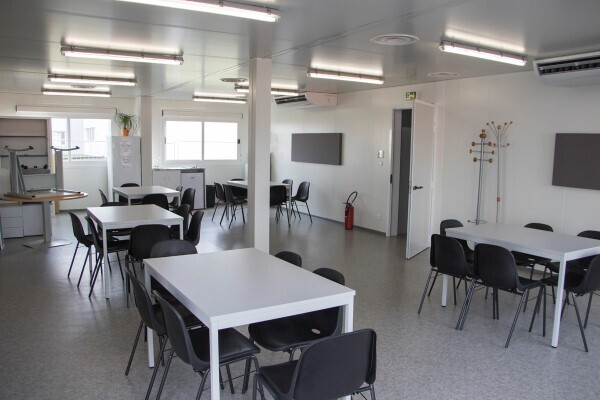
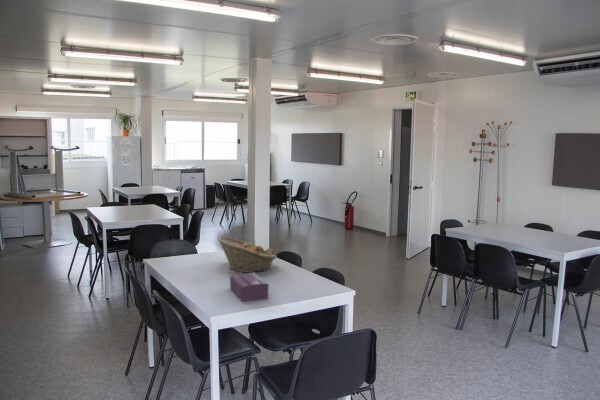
+ tissue box [229,272,269,302]
+ fruit basket [216,235,278,273]
